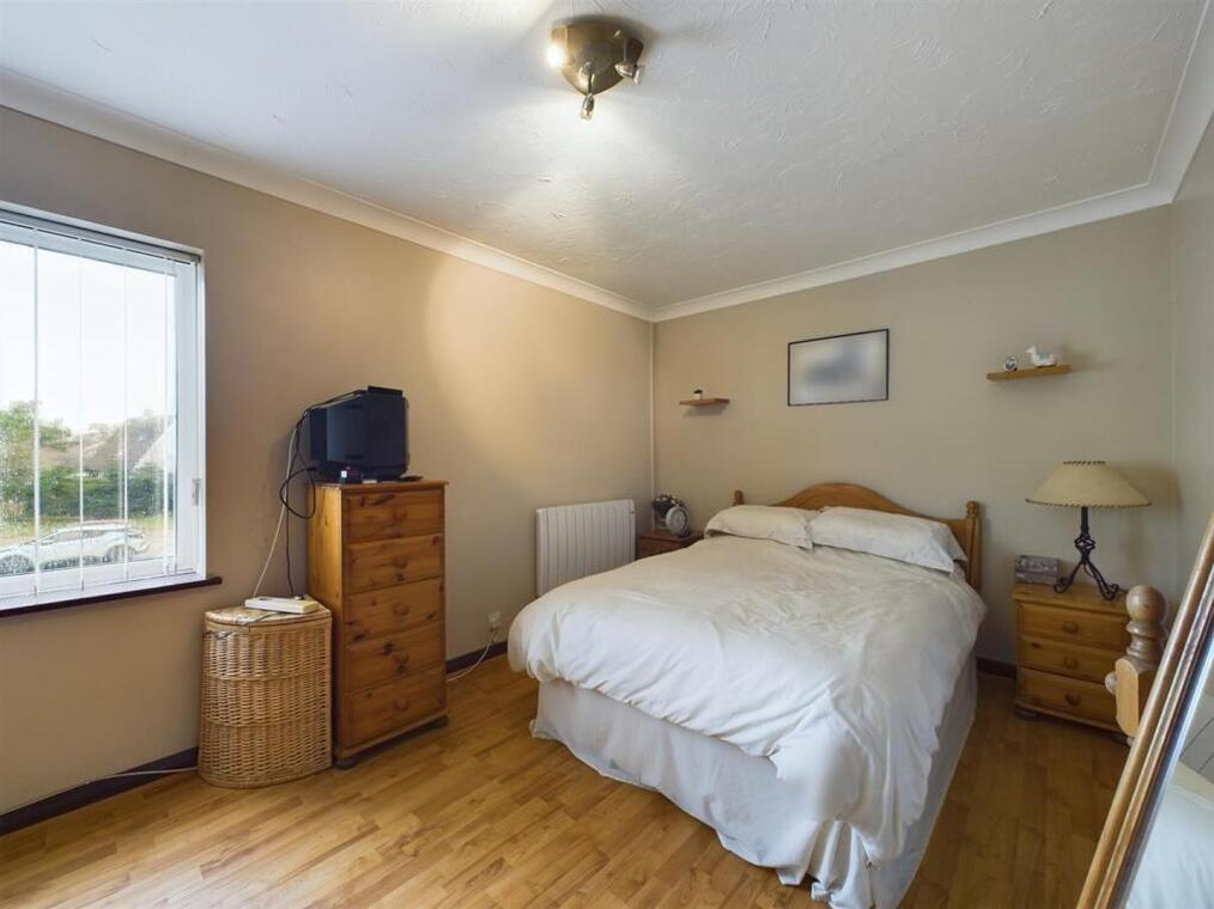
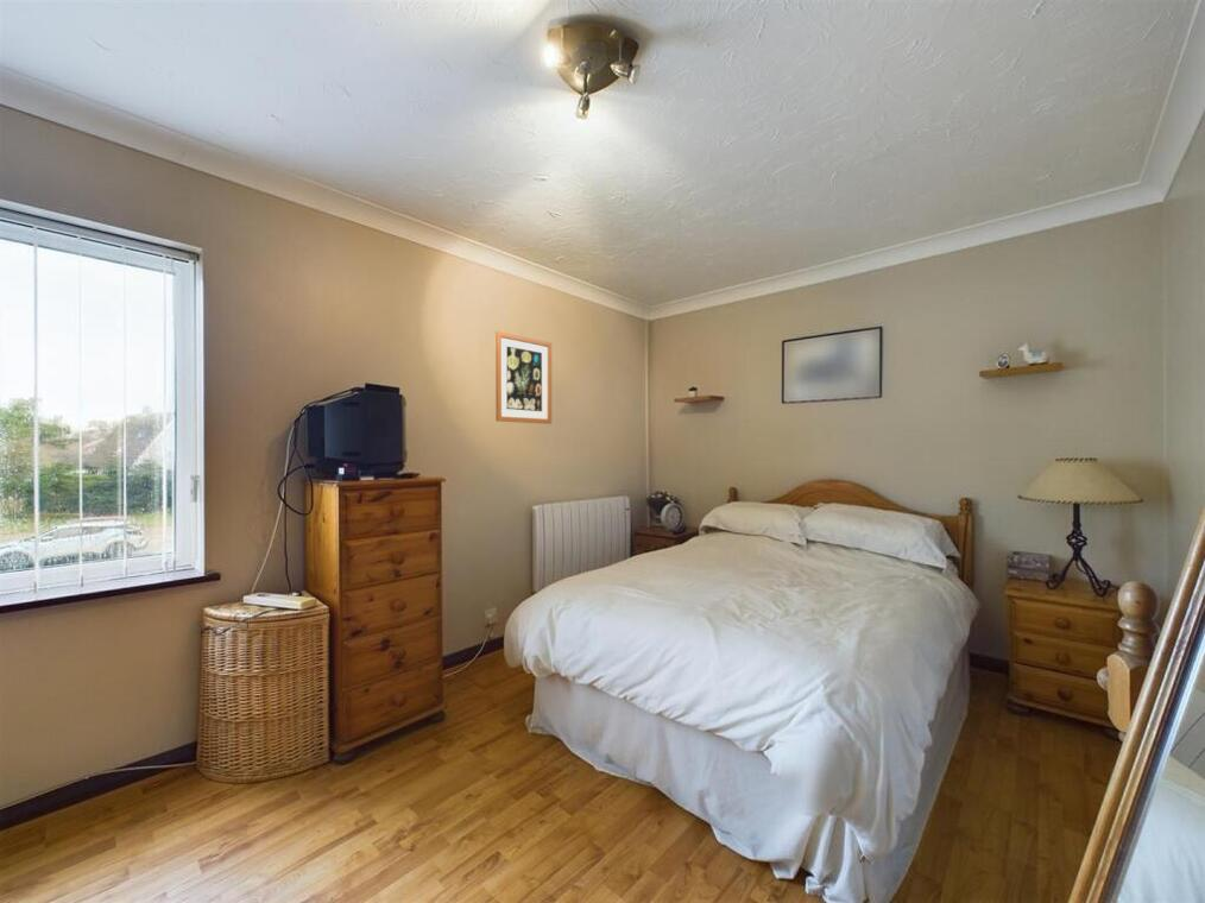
+ wall art [494,330,553,425]
